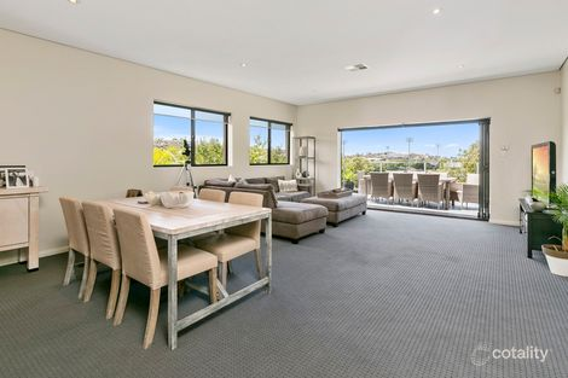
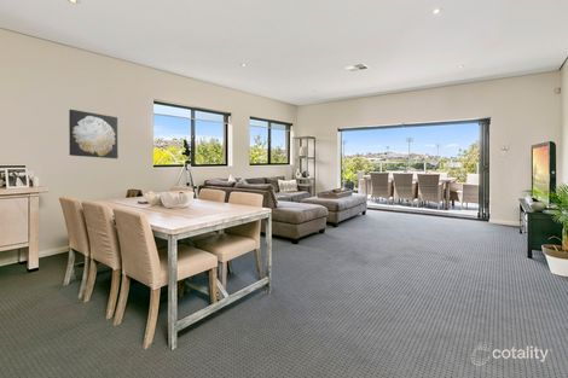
+ wall art [68,109,120,159]
